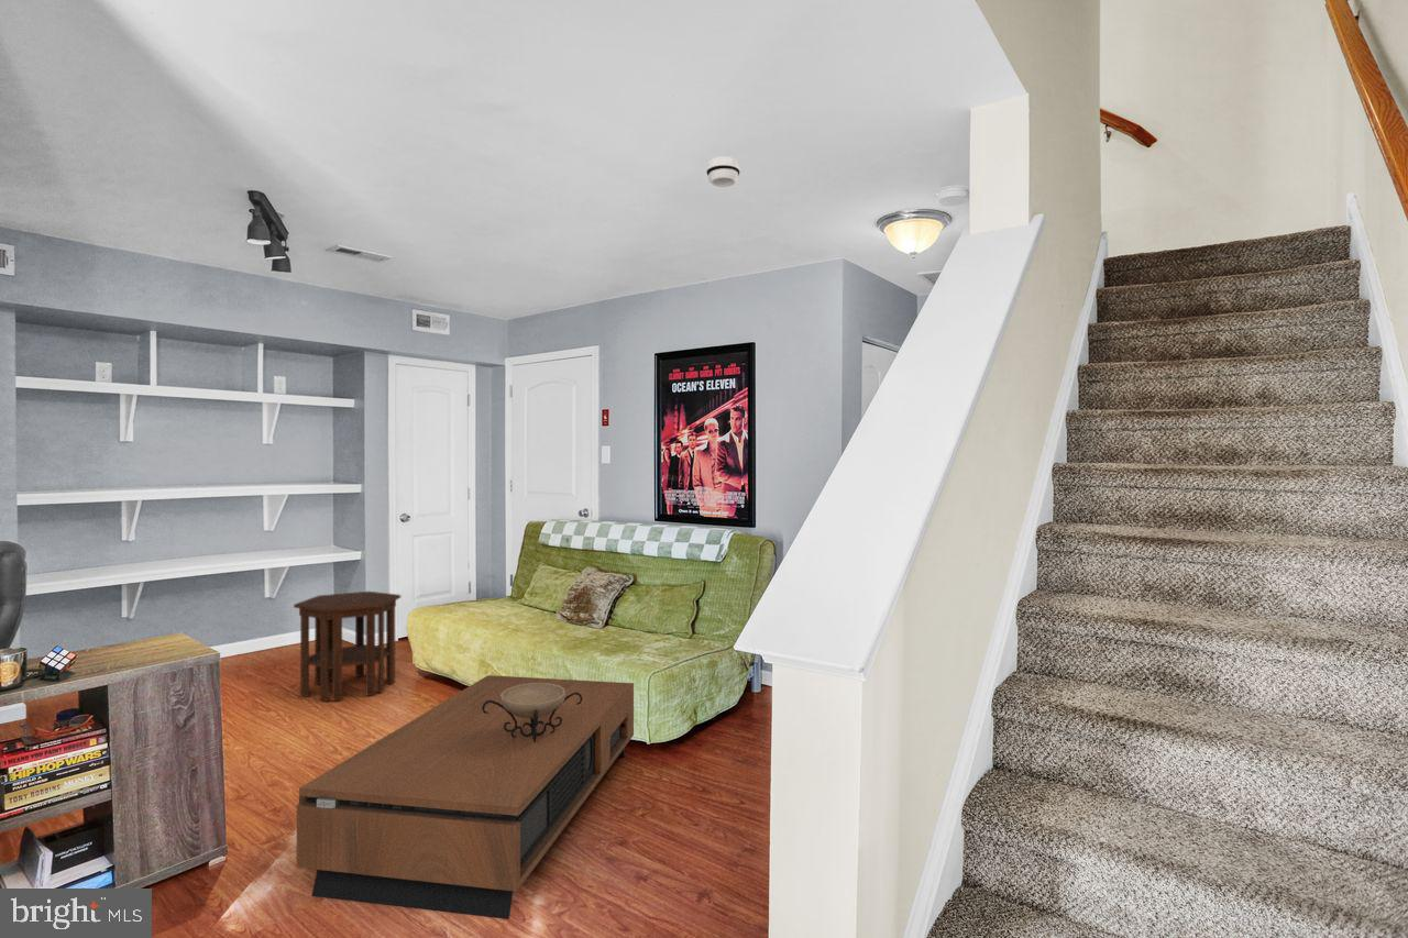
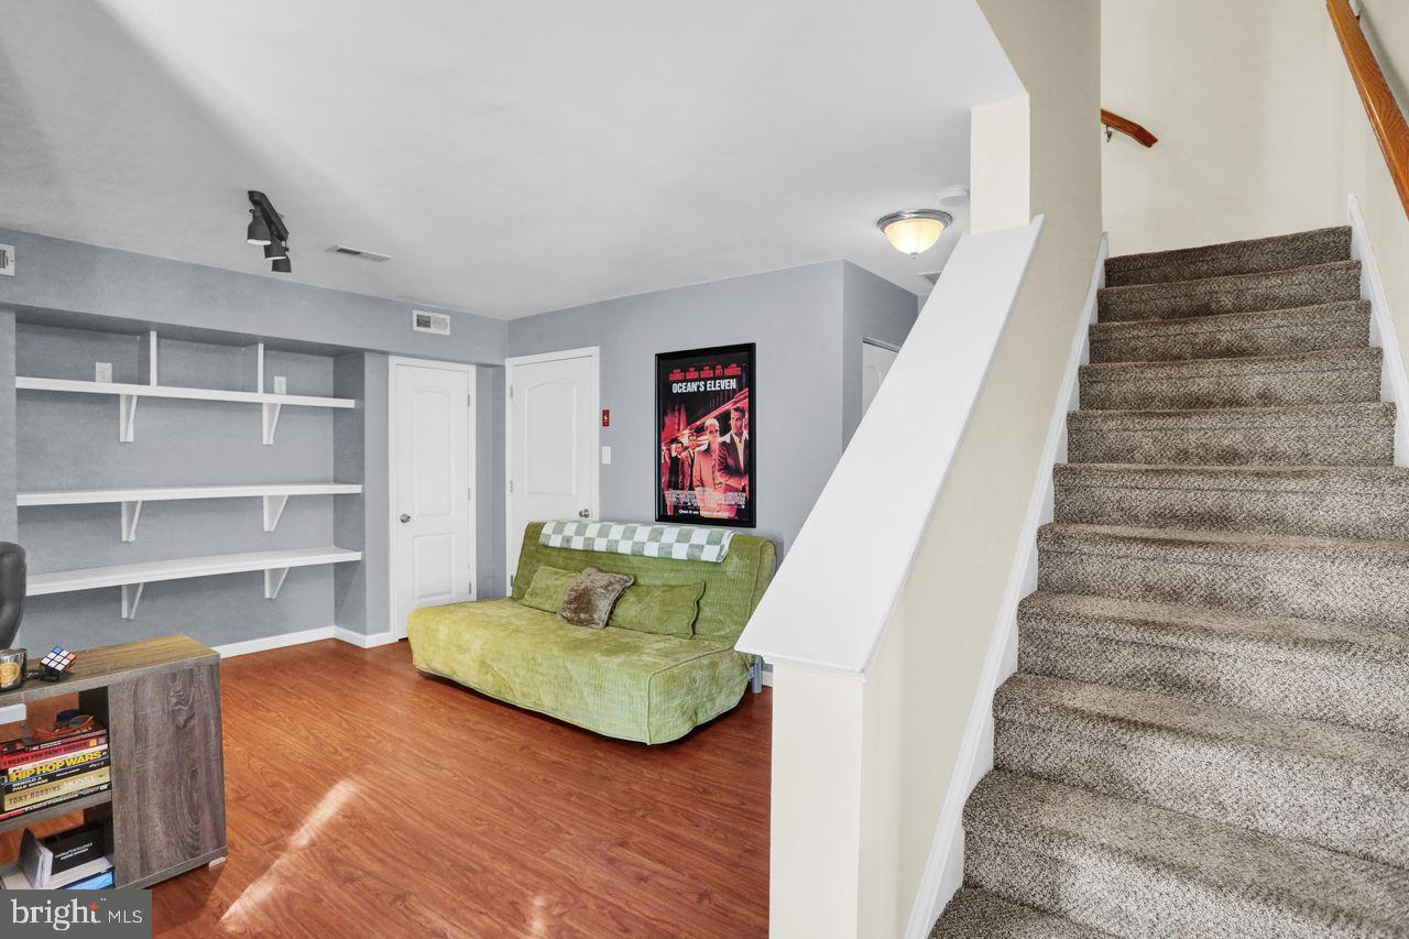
- coffee table [296,674,635,920]
- side table [293,591,402,703]
- smoke detector [705,155,741,188]
- decorative bowl [482,683,582,742]
